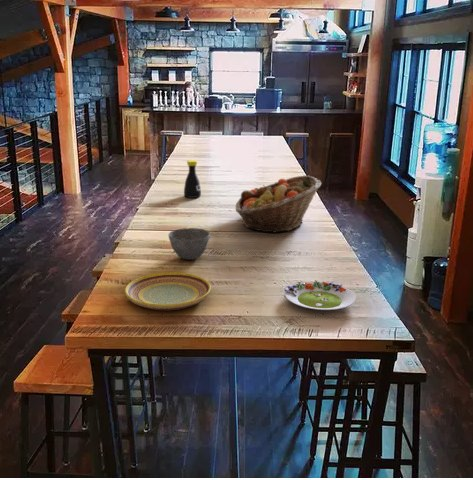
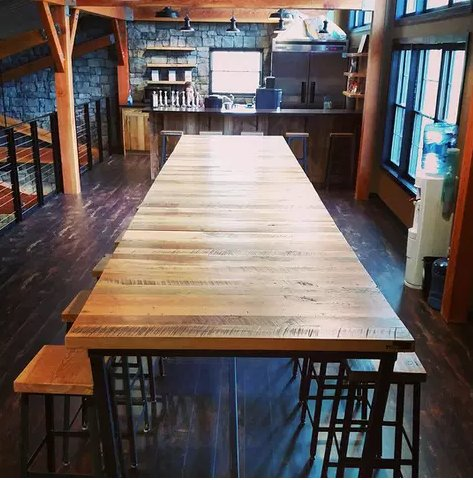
- plate [124,271,212,311]
- bowl [168,227,211,261]
- fruit basket [234,174,323,234]
- salad plate [284,279,357,311]
- bottle [183,159,202,199]
